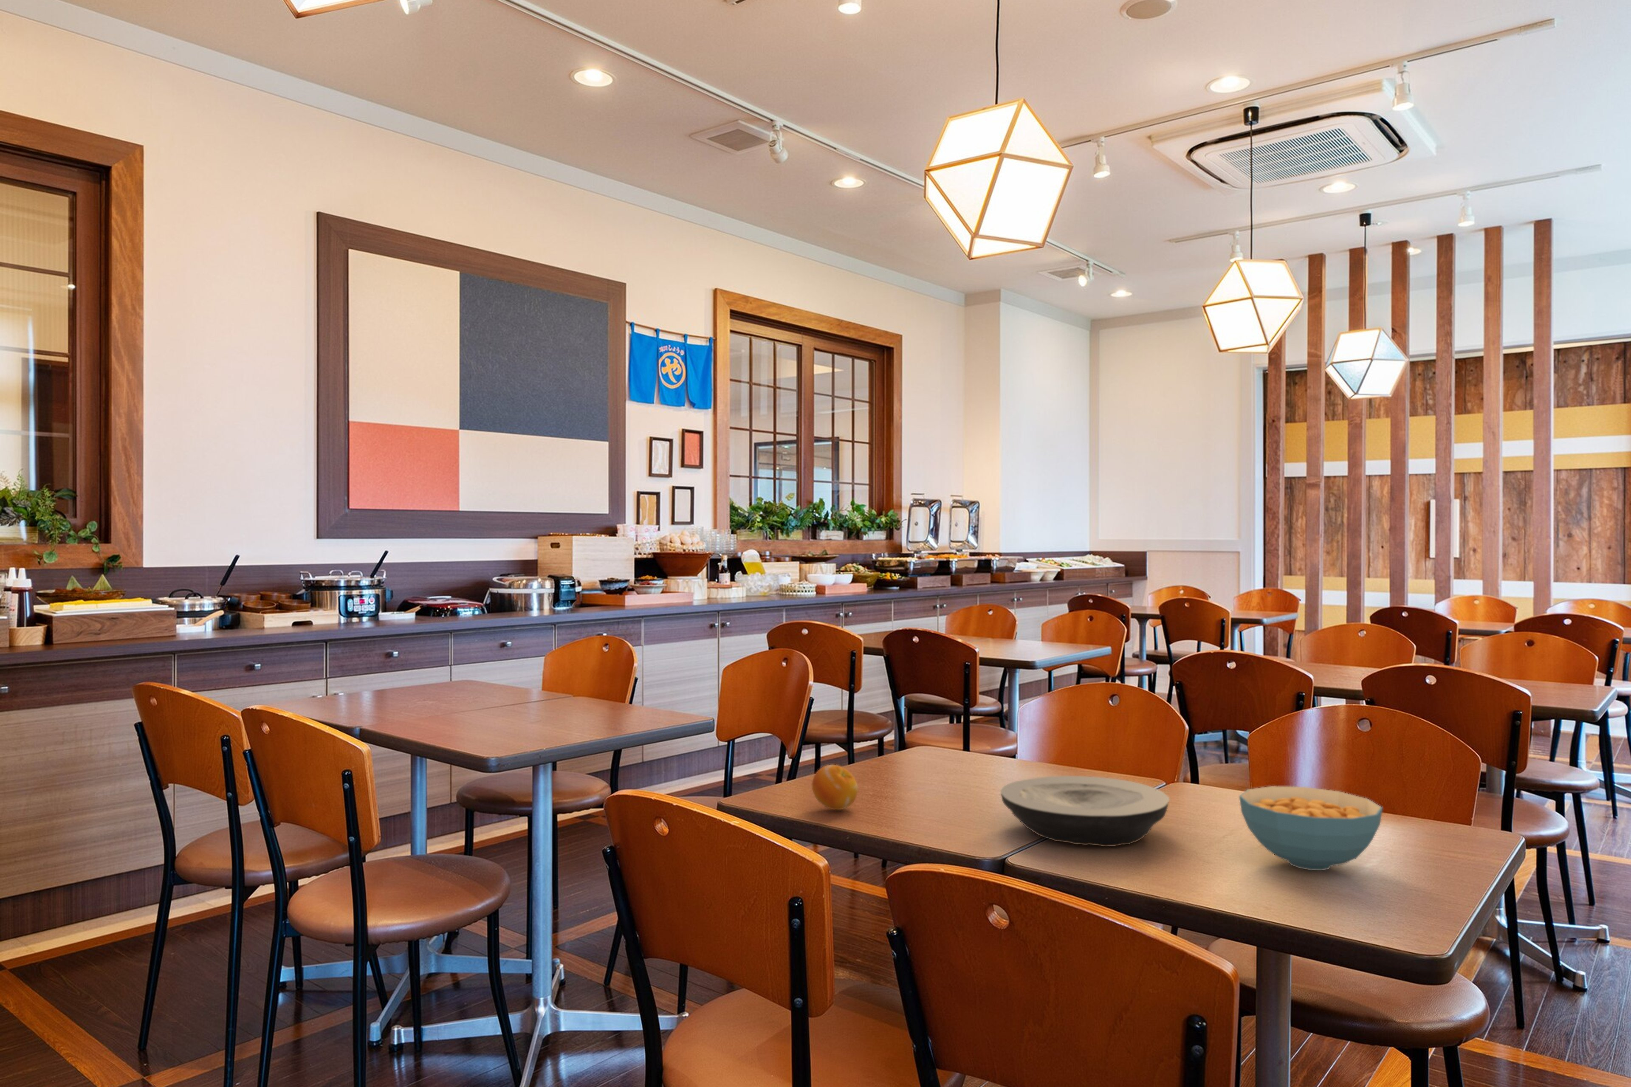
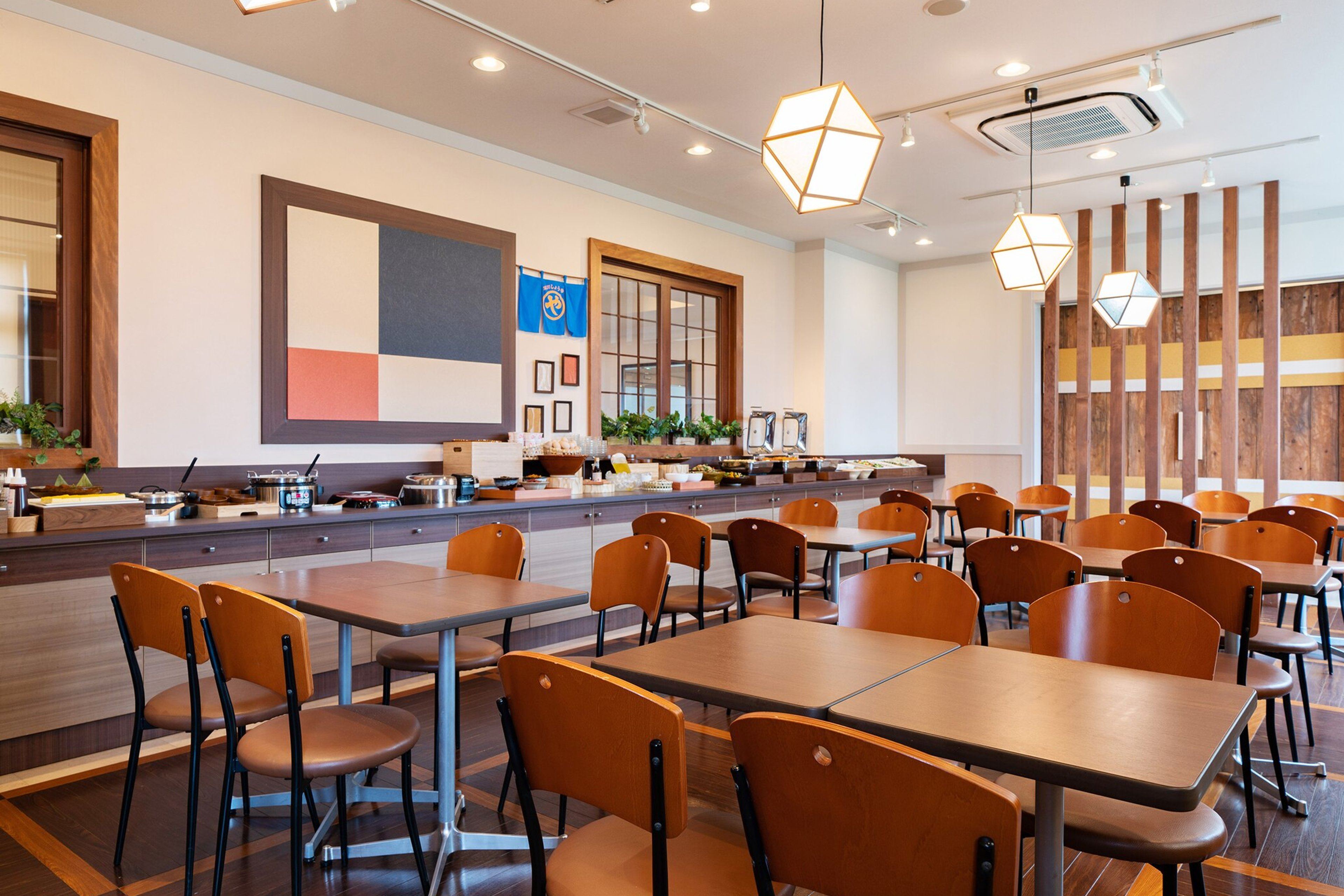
- fruit [812,764,858,810]
- cereal bowl [1239,785,1383,871]
- plate [1000,775,1170,847]
